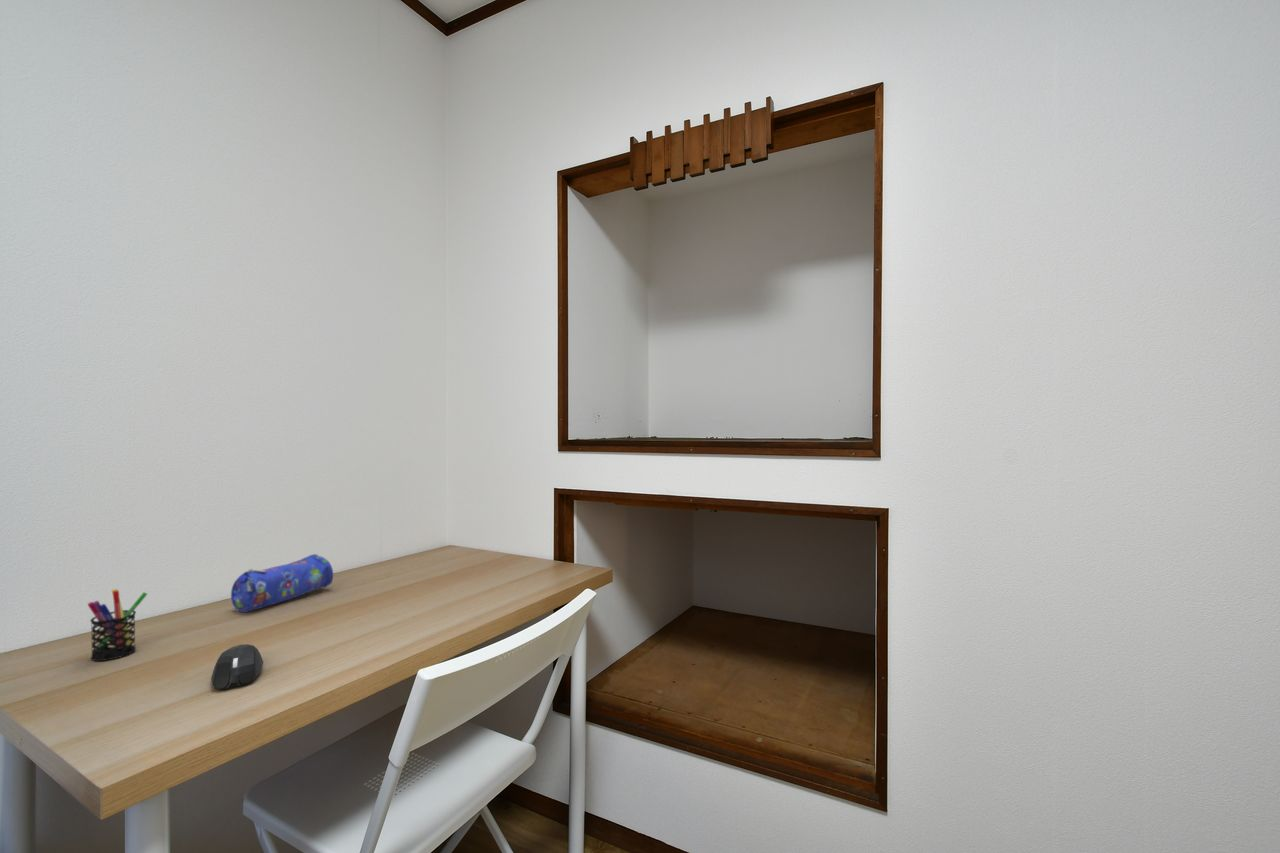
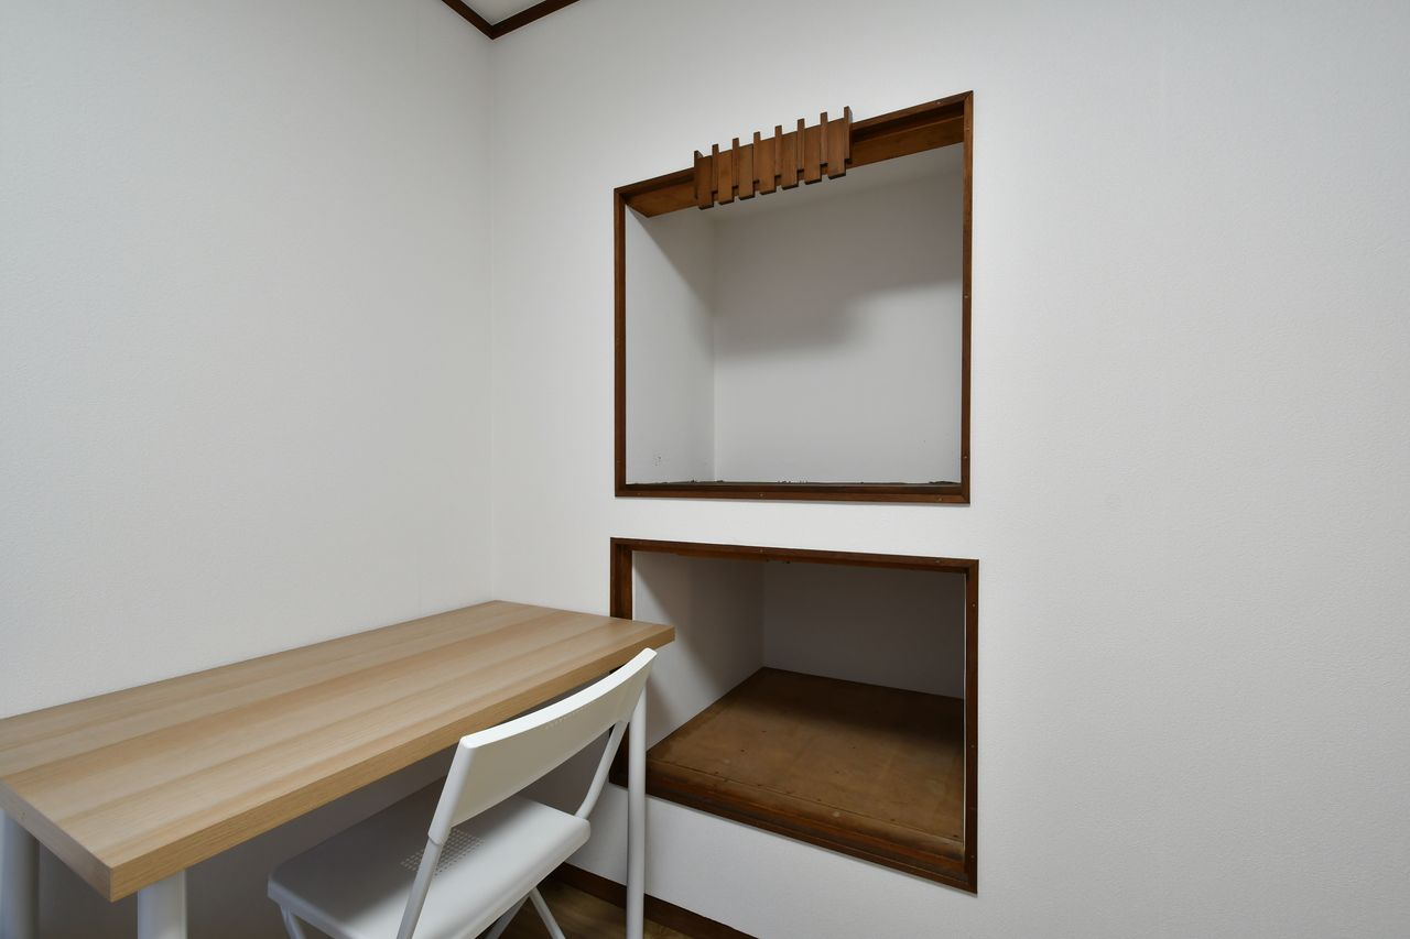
- pencil case [230,553,334,613]
- mouse [210,643,264,691]
- pen holder [87,588,148,662]
